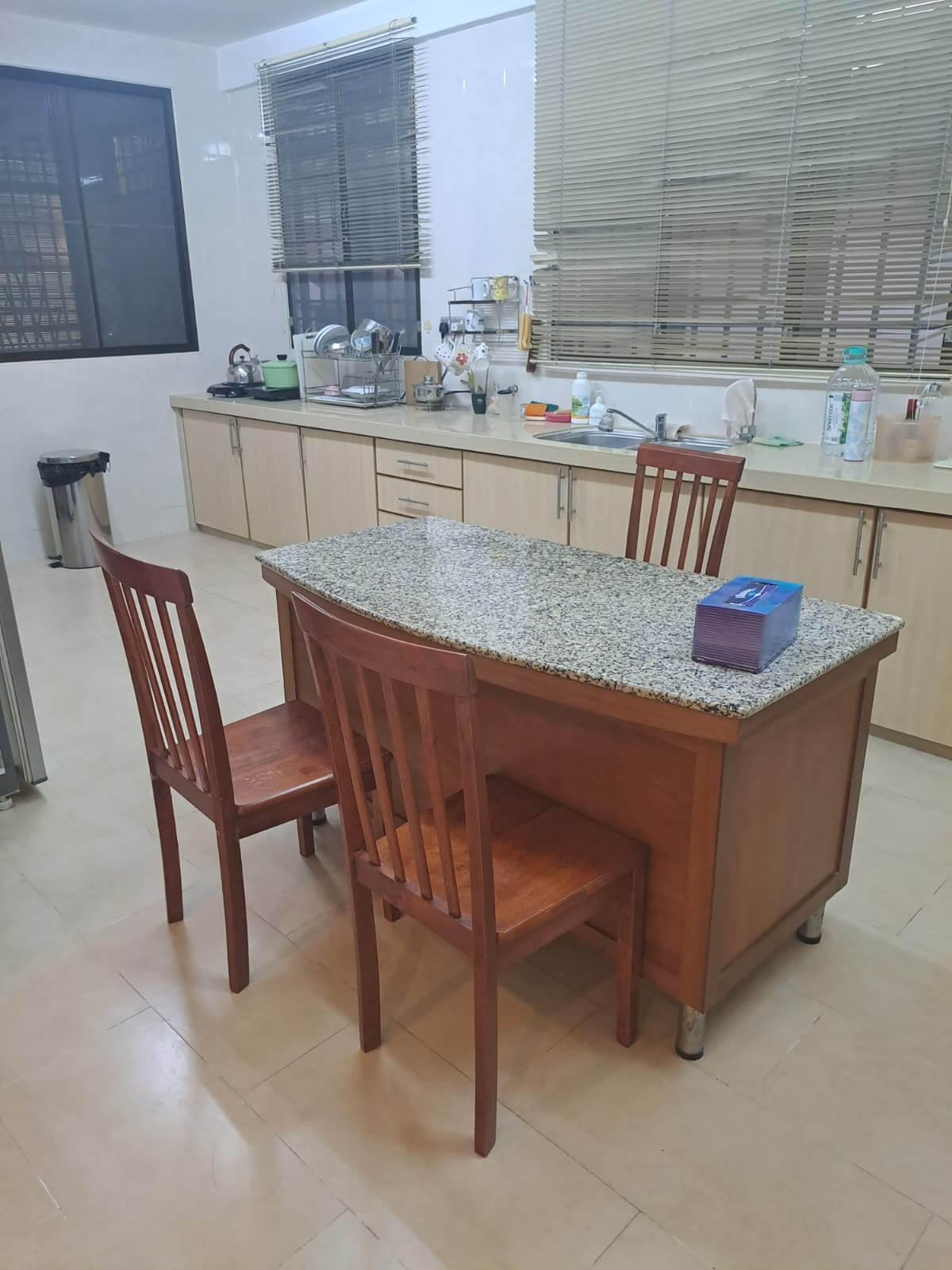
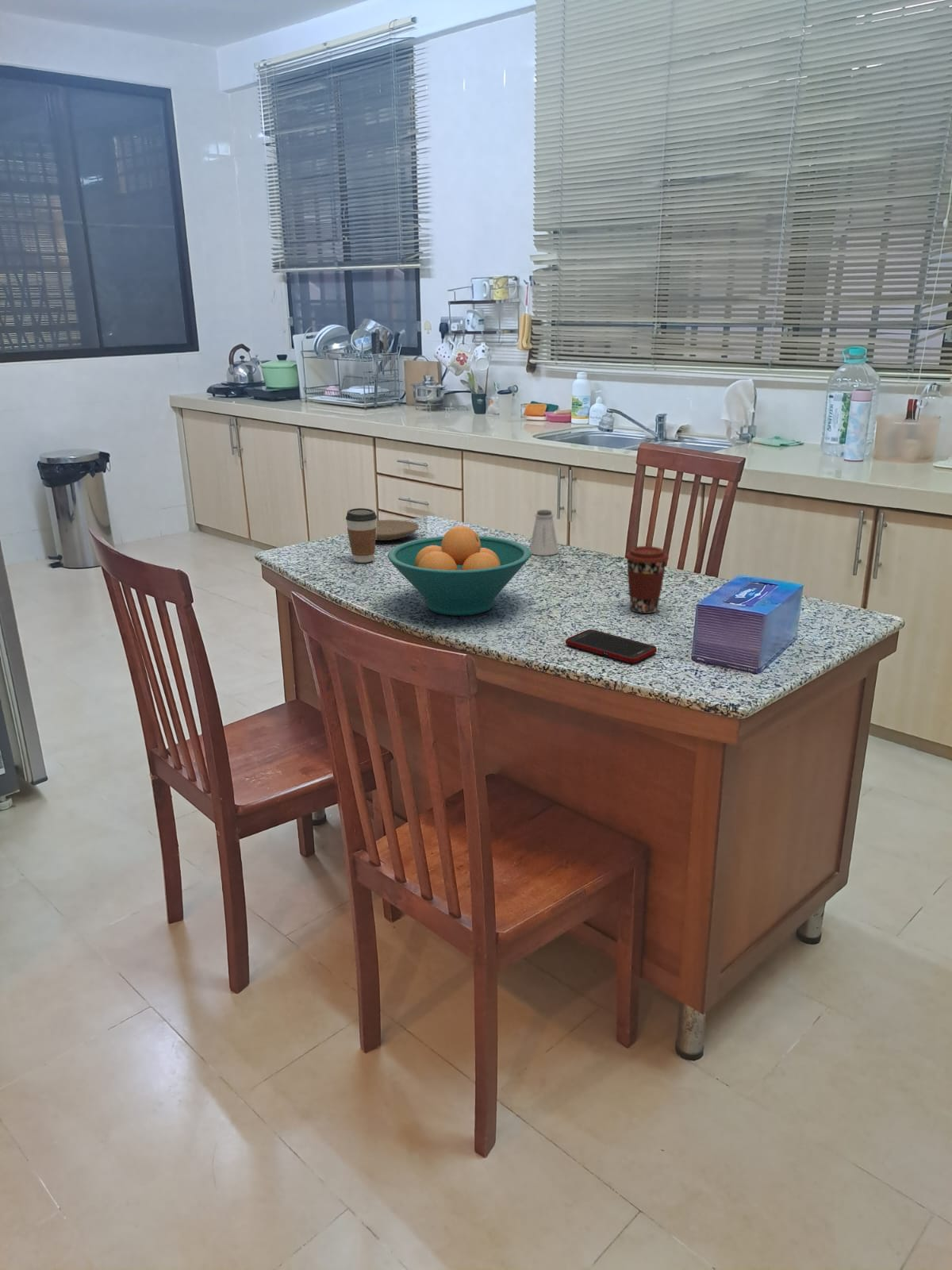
+ coffee cup [624,545,670,614]
+ cell phone [565,629,658,664]
+ plate [375,519,420,541]
+ coffee cup [345,507,378,564]
+ saltshaker [528,509,559,556]
+ fruit bowl [387,525,532,617]
